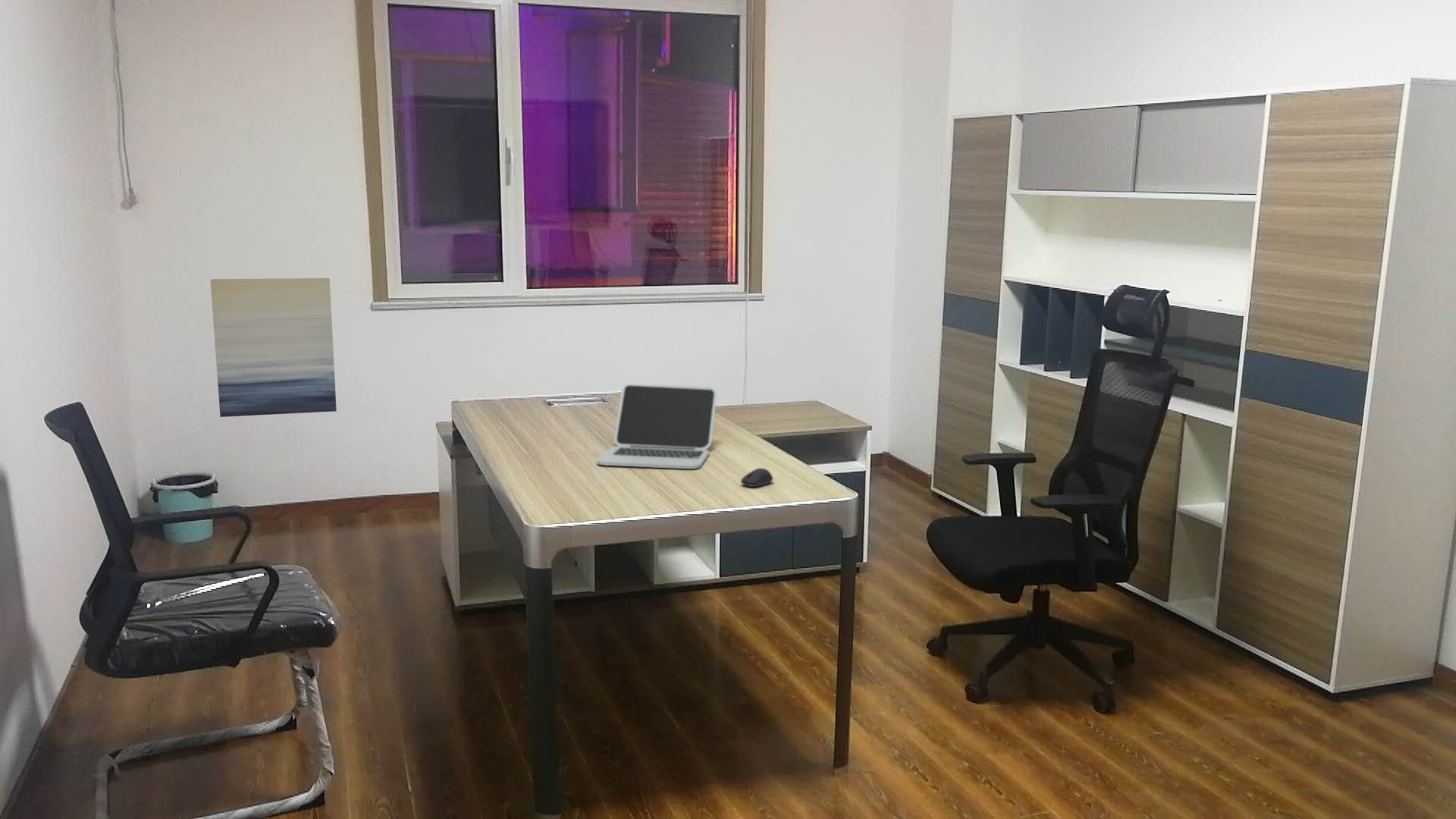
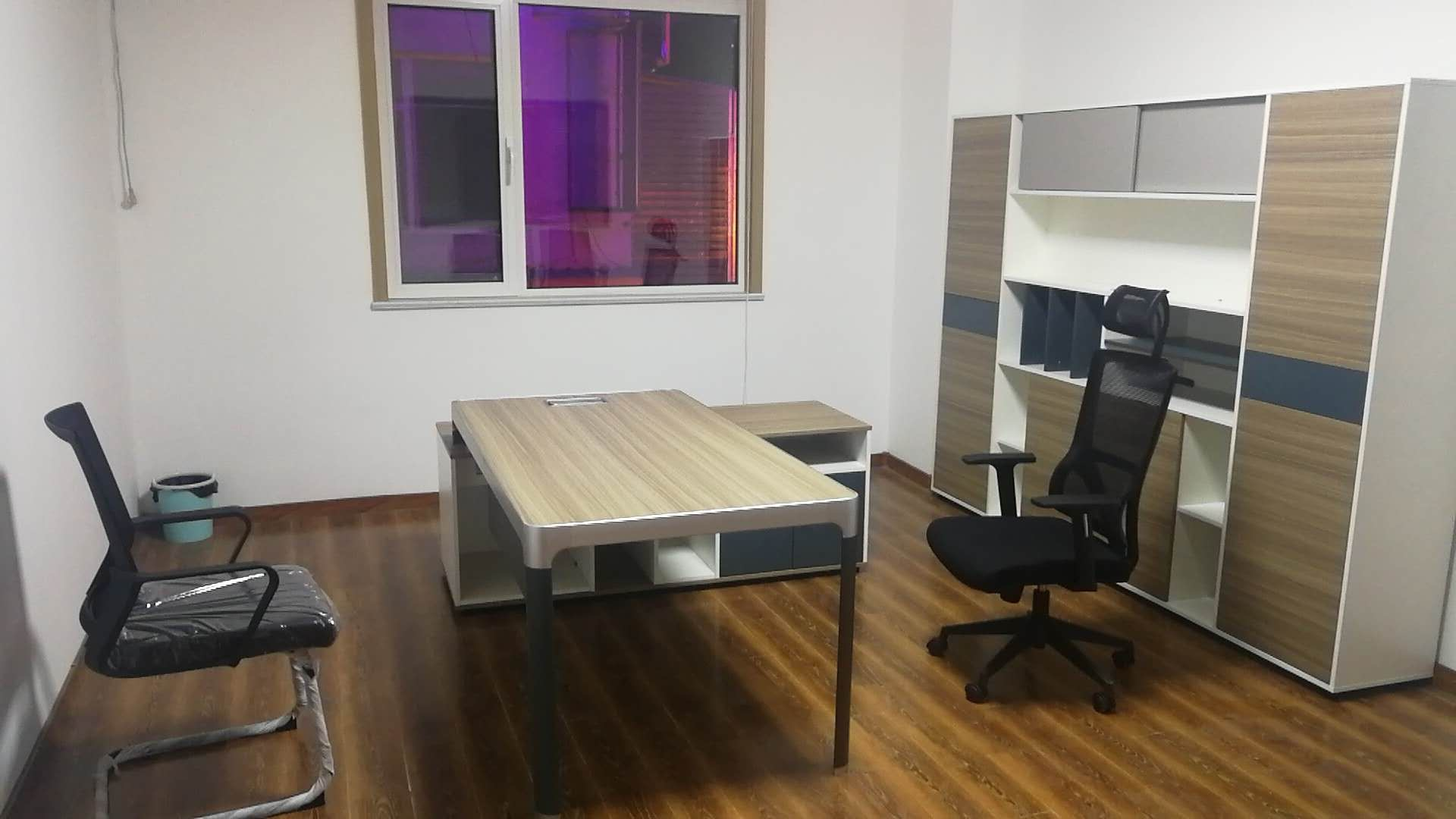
- computer mouse [740,467,774,488]
- laptop [596,383,717,469]
- wall art [209,278,337,418]
